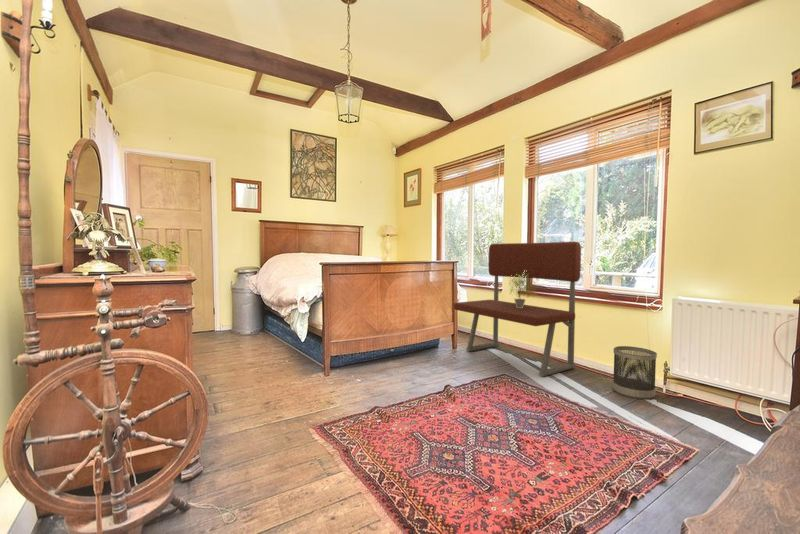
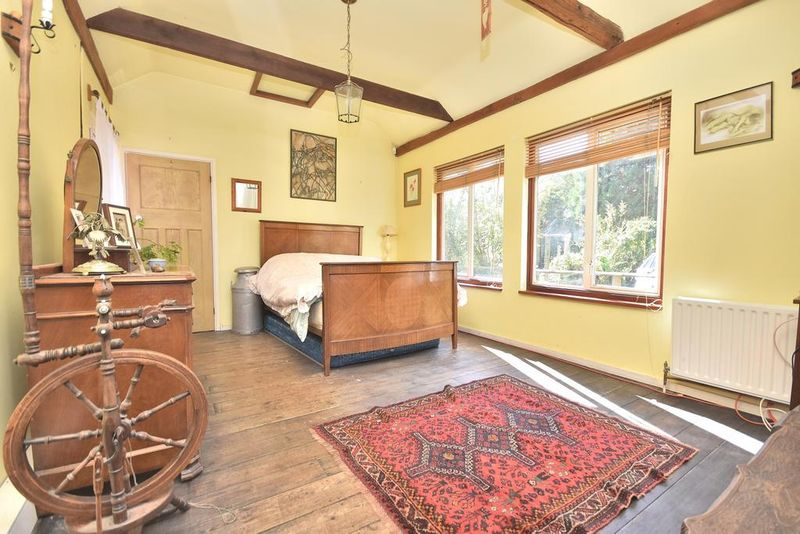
- bench [453,241,582,378]
- potted plant [508,270,538,308]
- wastebasket [612,345,658,400]
